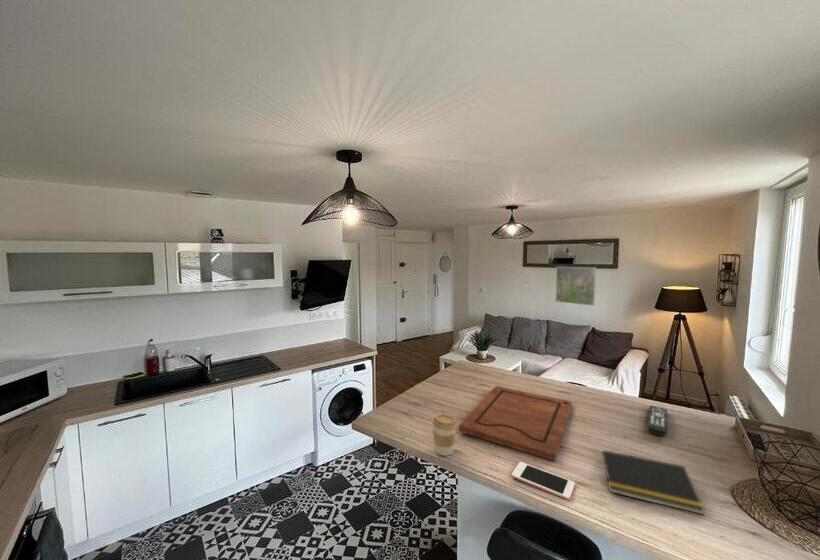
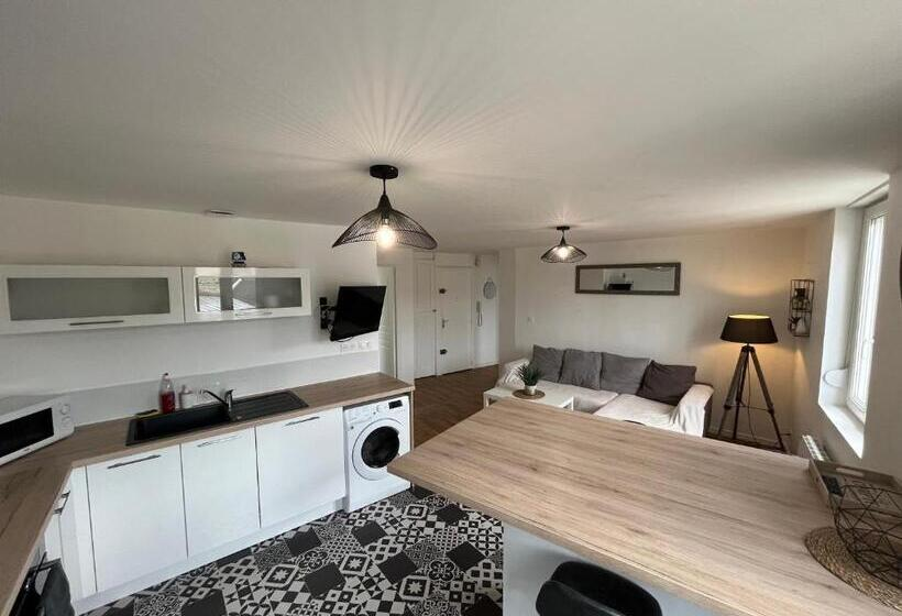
- cell phone [511,461,576,501]
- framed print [554,266,597,307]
- coffee cup [432,414,458,457]
- notepad [599,449,706,516]
- cutting board [458,385,573,462]
- remote control [646,405,668,437]
